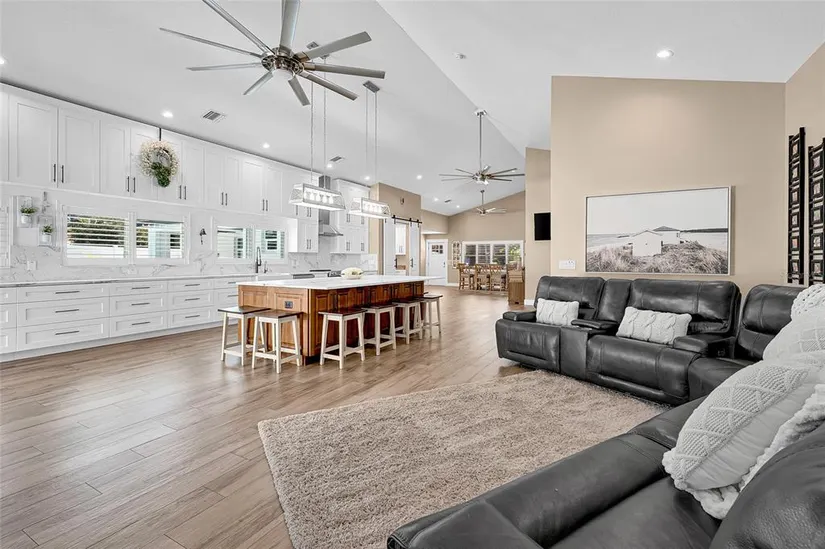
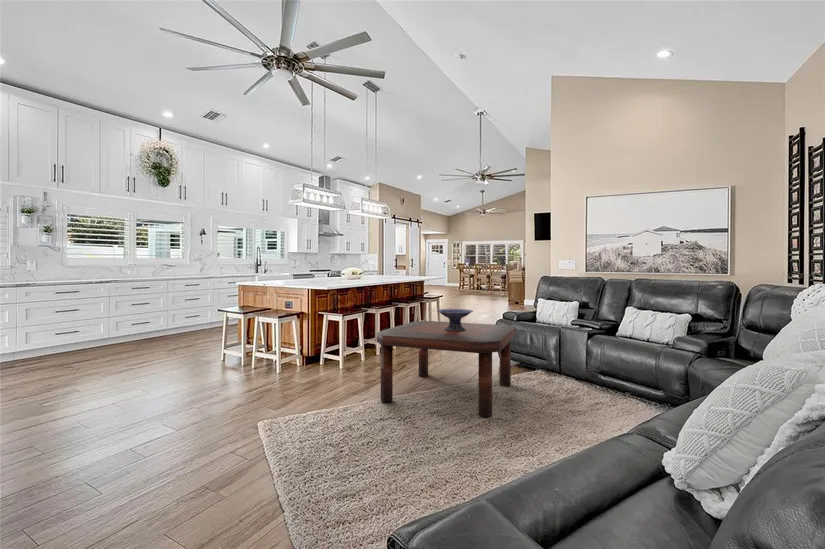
+ decorative bowl [436,308,474,331]
+ coffee table [376,320,517,418]
